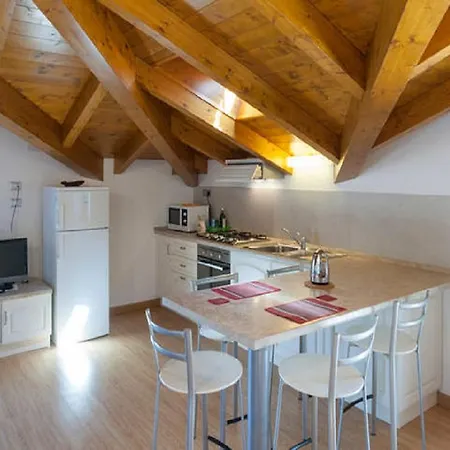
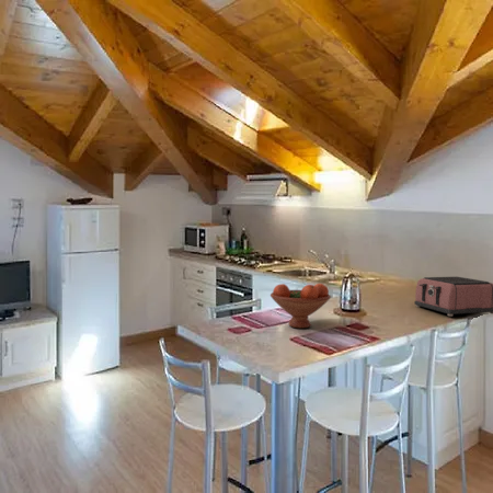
+ toaster [413,276,493,318]
+ fruit bowl [270,283,332,329]
